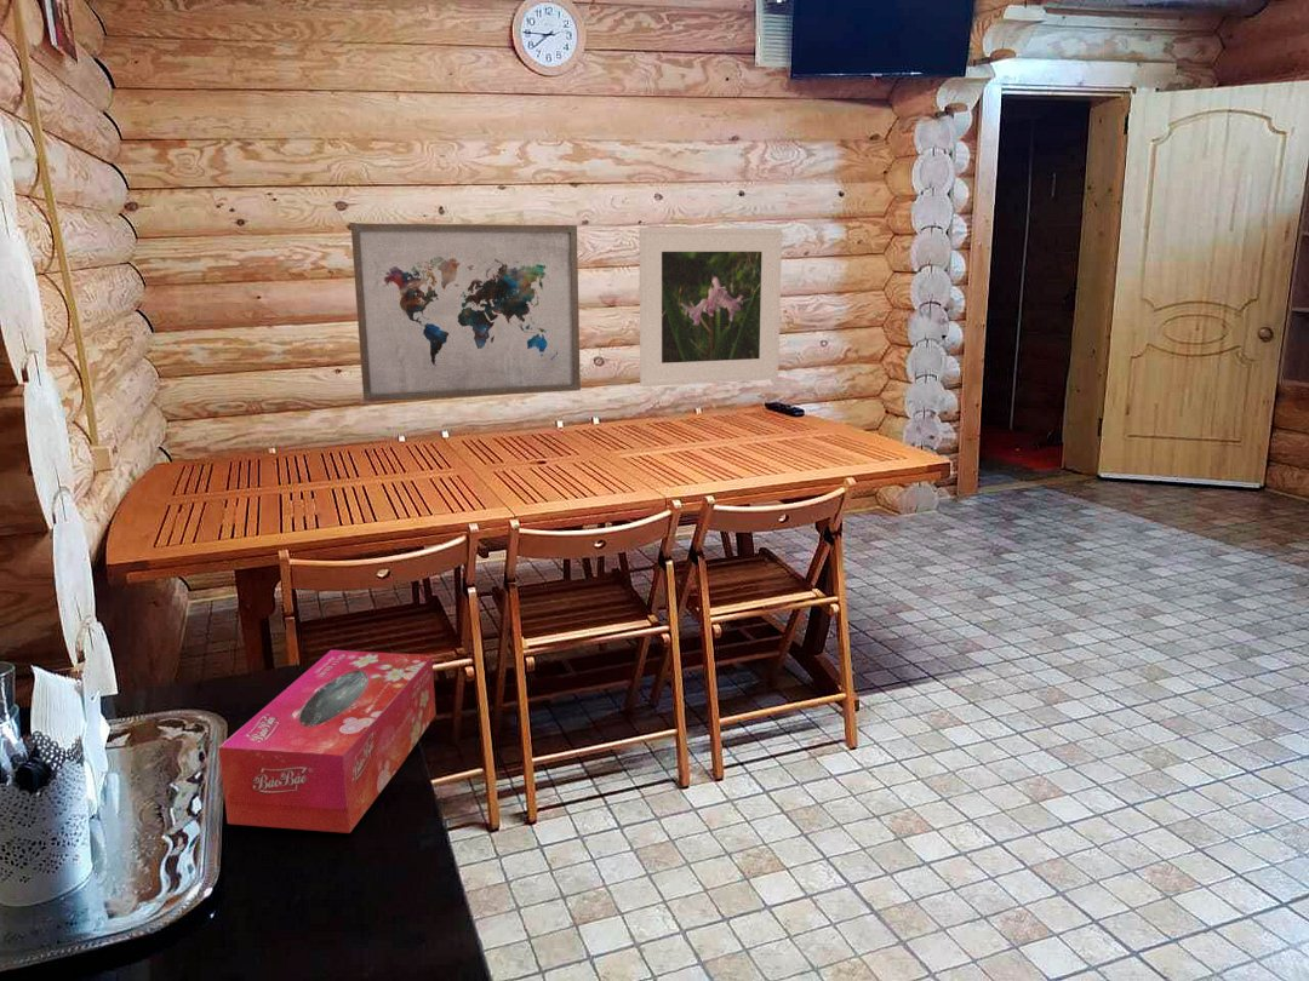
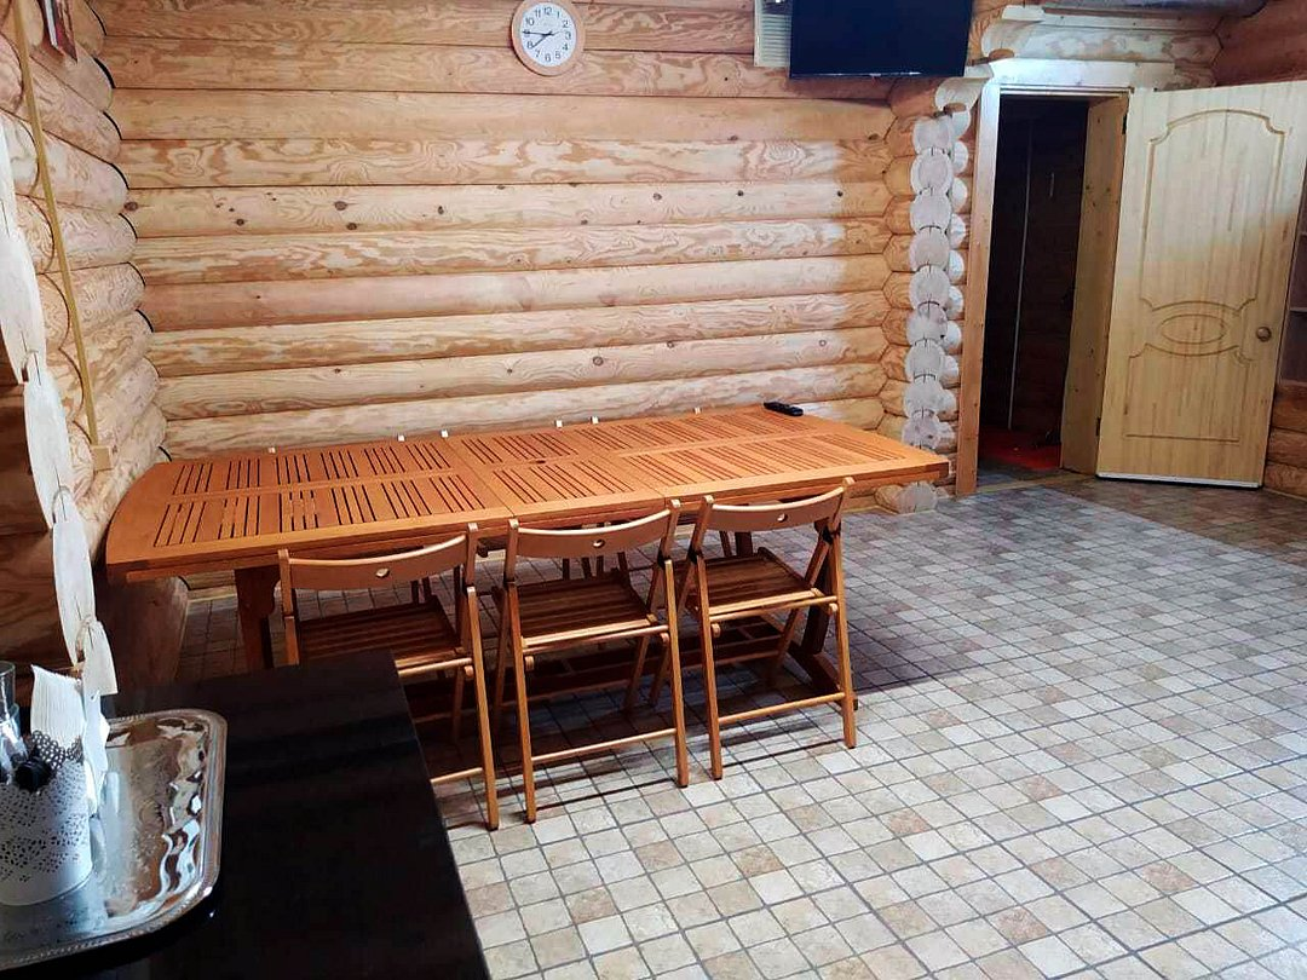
- wall art [349,223,582,403]
- tissue box [218,649,436,834]
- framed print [638,226,783,388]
